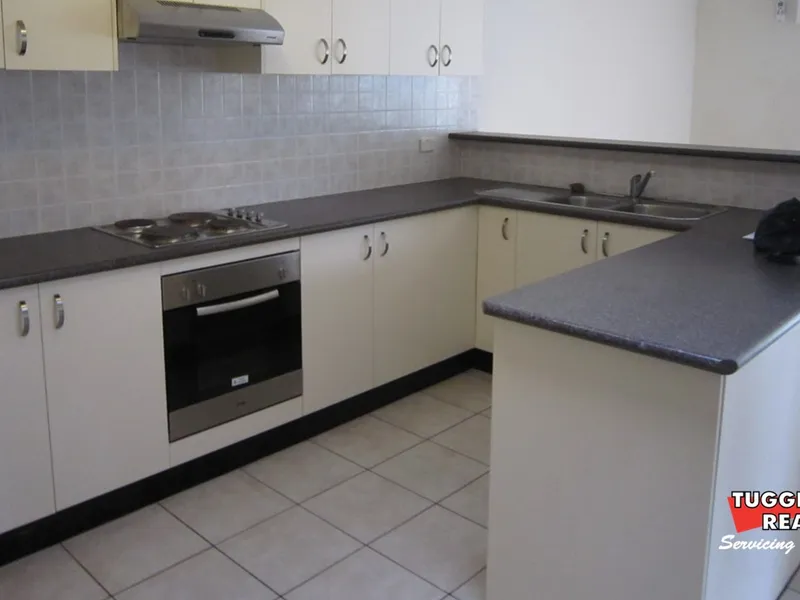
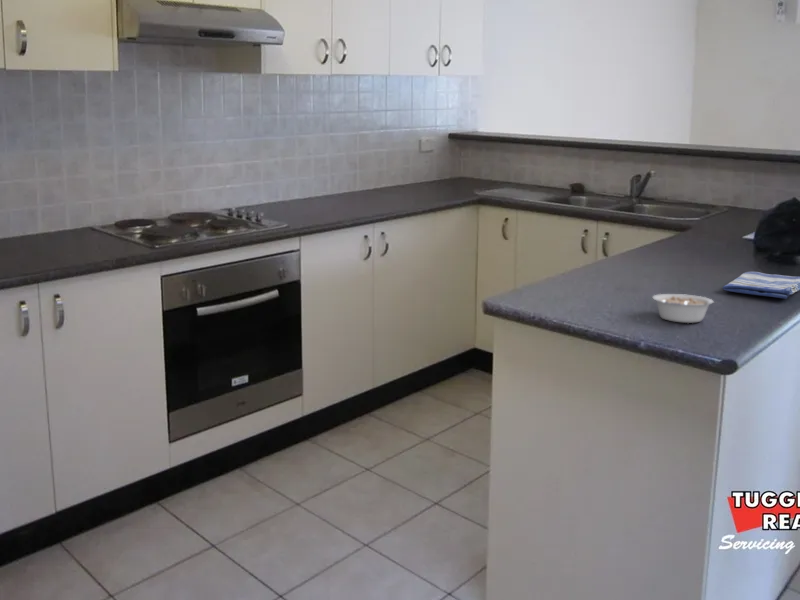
+ dish towel [722,271,800,300]
+ legume [651,293,717,324]
